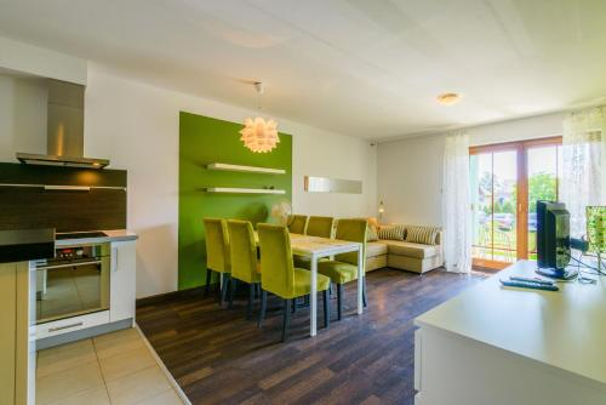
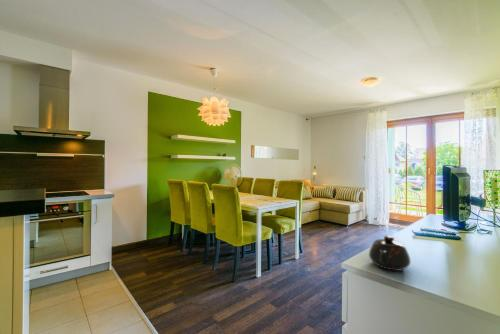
+ teapot [368,235,412,272]
